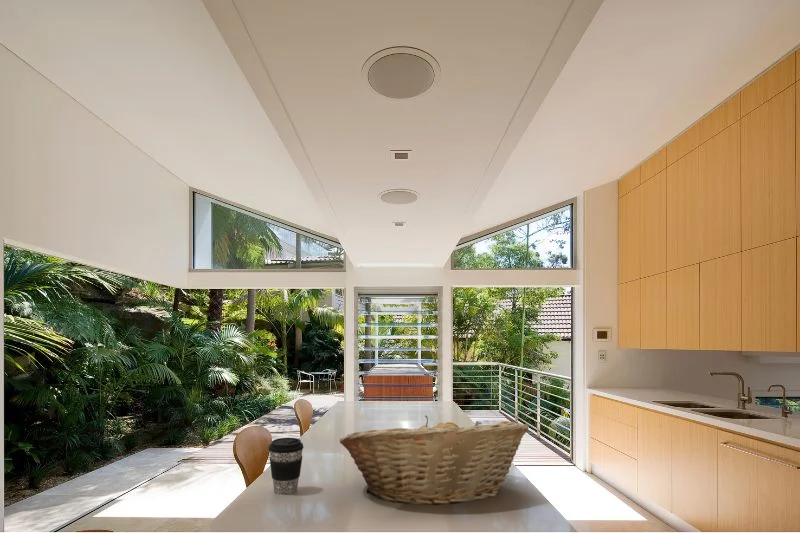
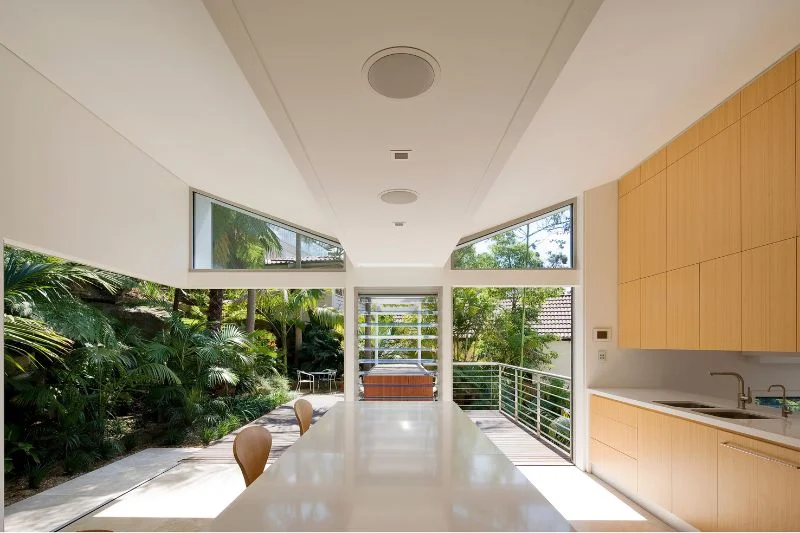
- fruit basket [339,415,530,506]
- coffee cup [268,437,305,495]
